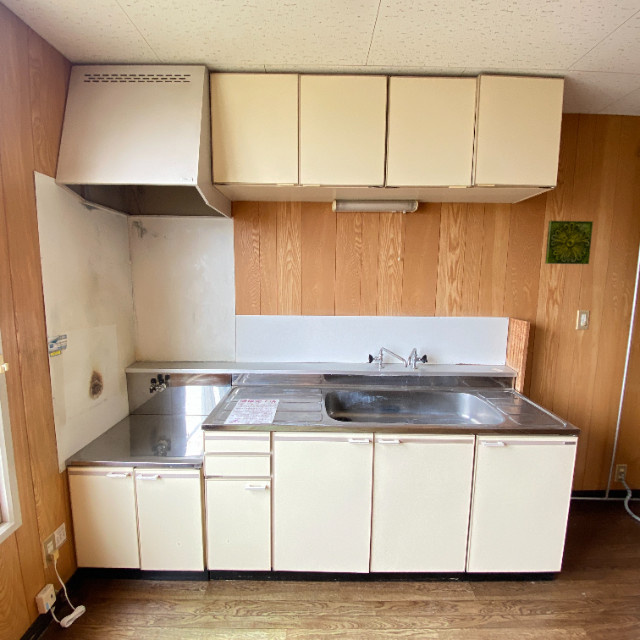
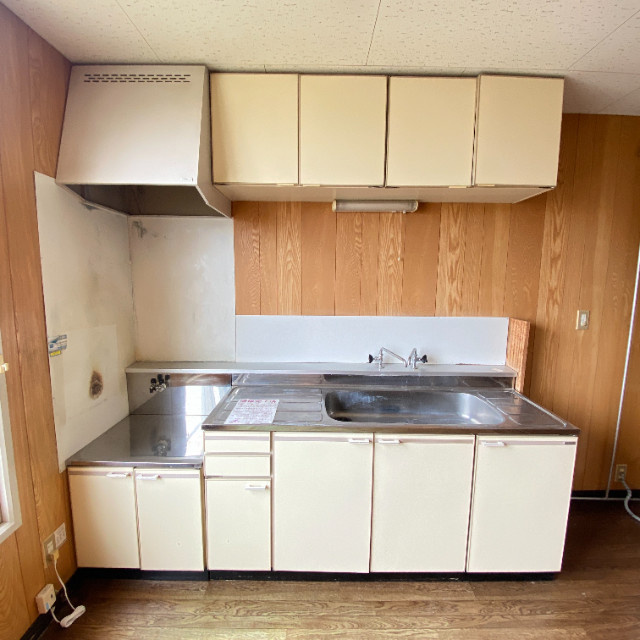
- decorative tile [544,220,594,265]
